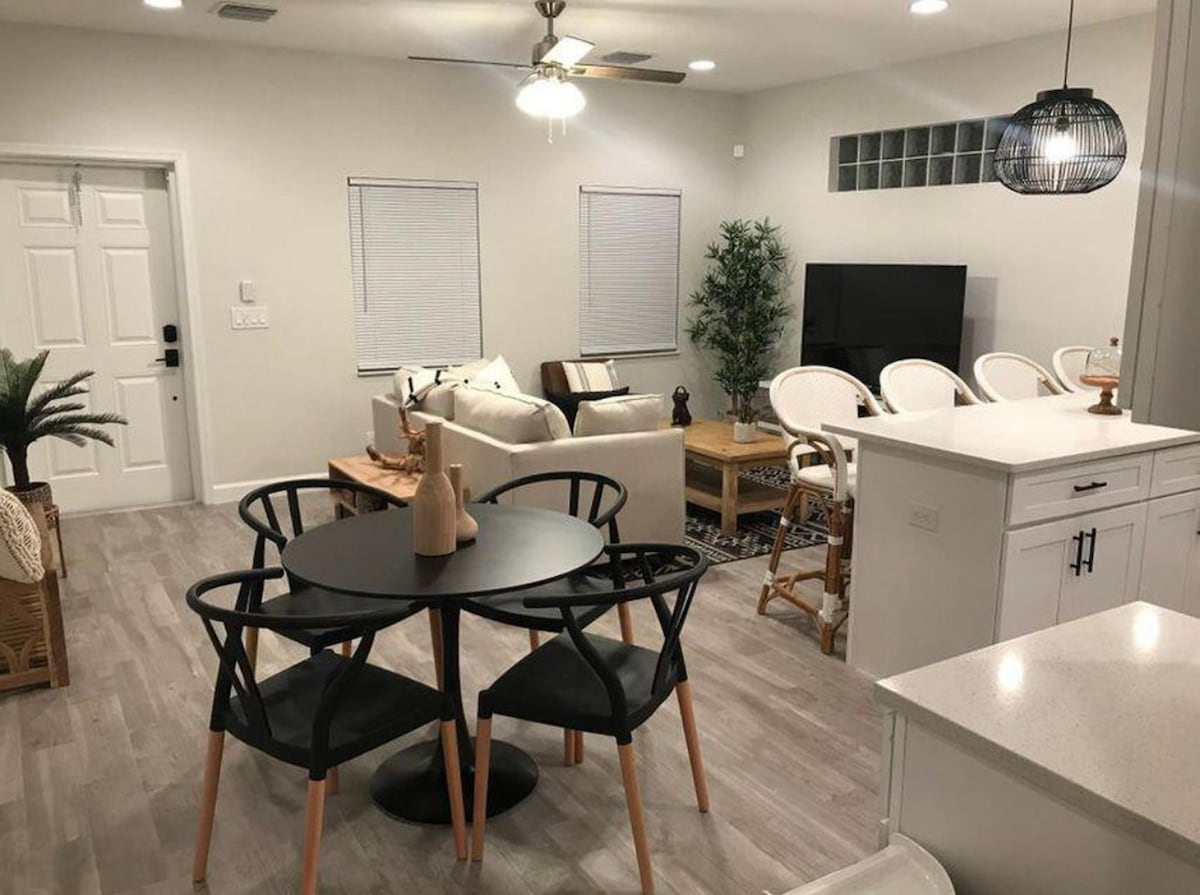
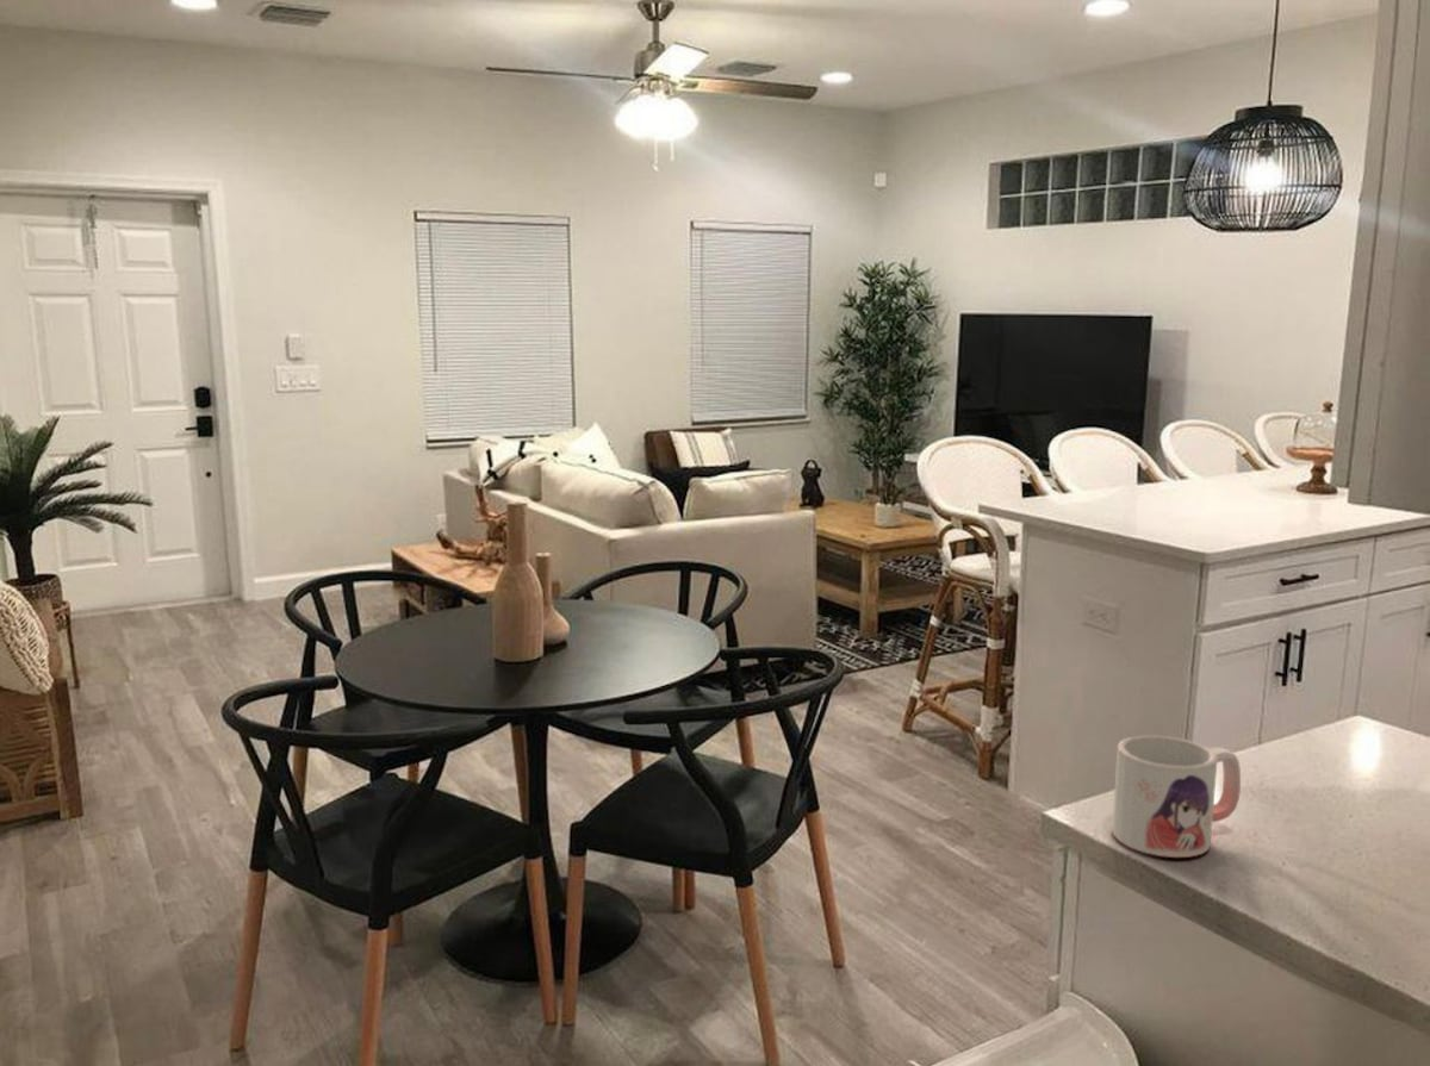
+ mug [1111,734,1242,859]
